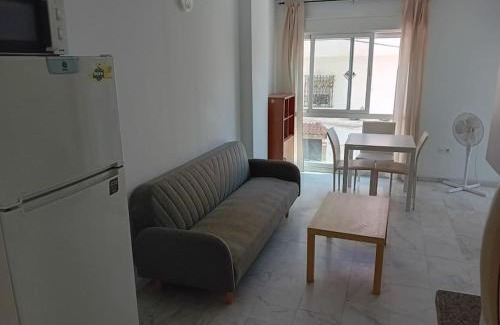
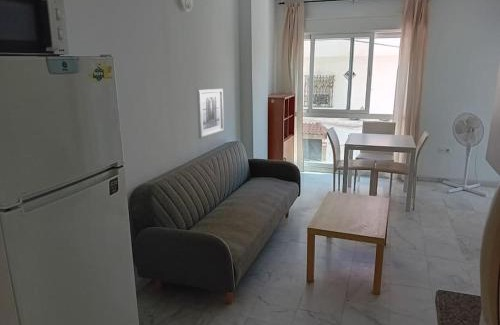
+ wall art [196,88,225,140]
